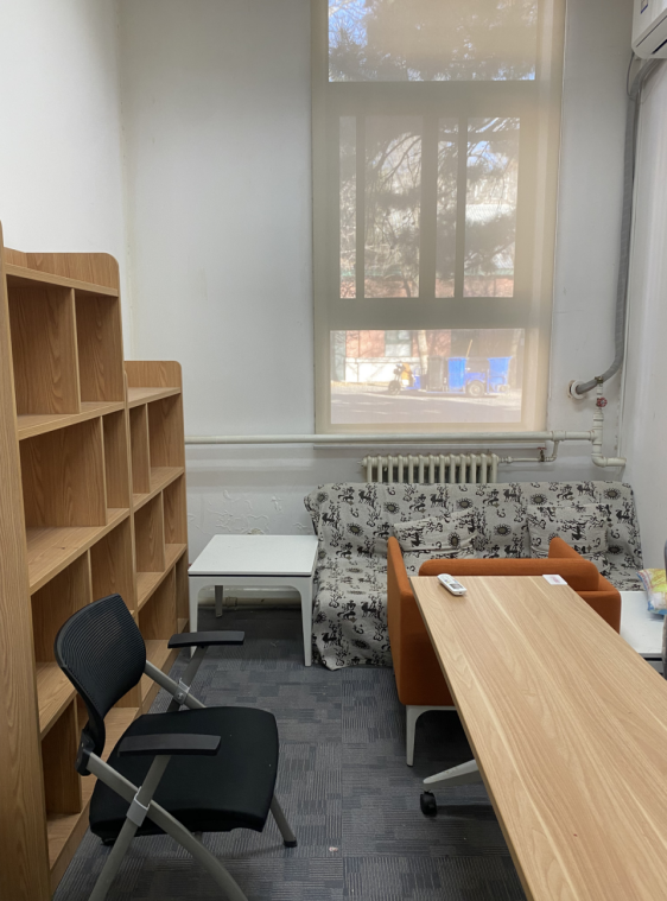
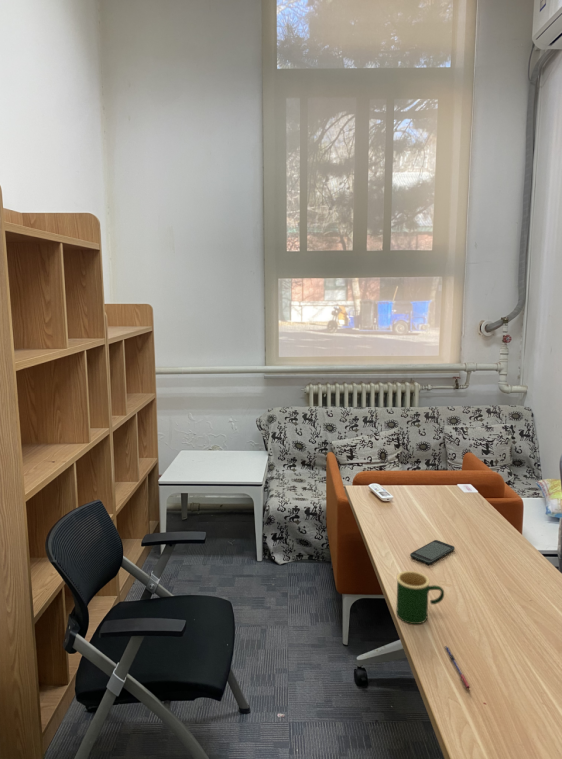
+ mug [395,570,445,625]
+ smartphone [409,539,456,565]
+ pen [444,645,472,690]
